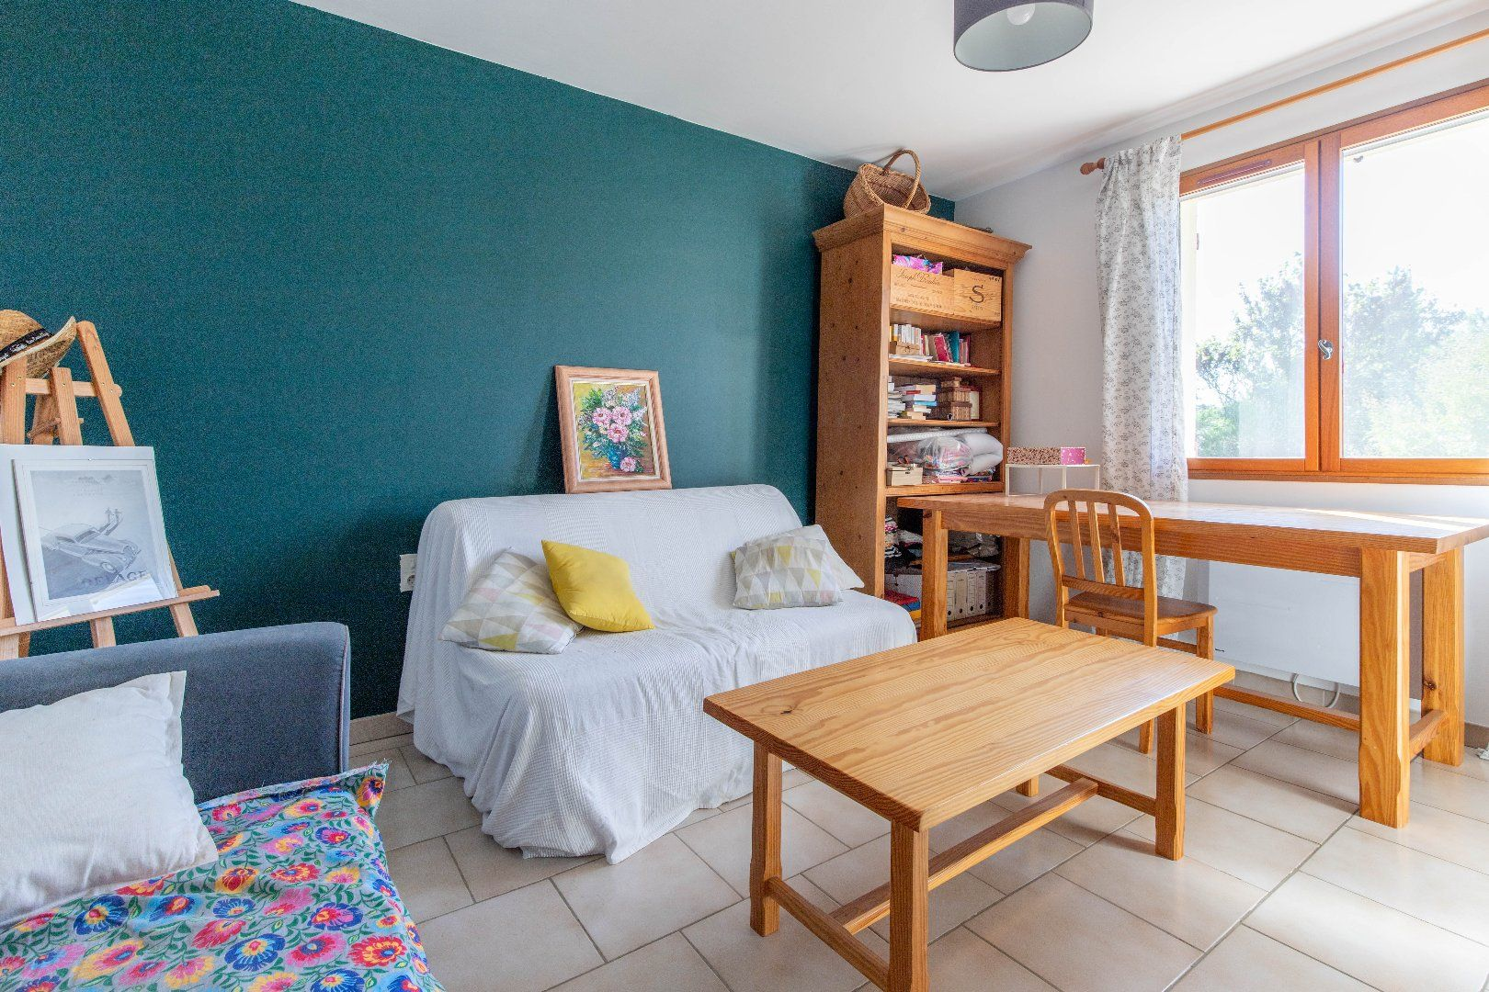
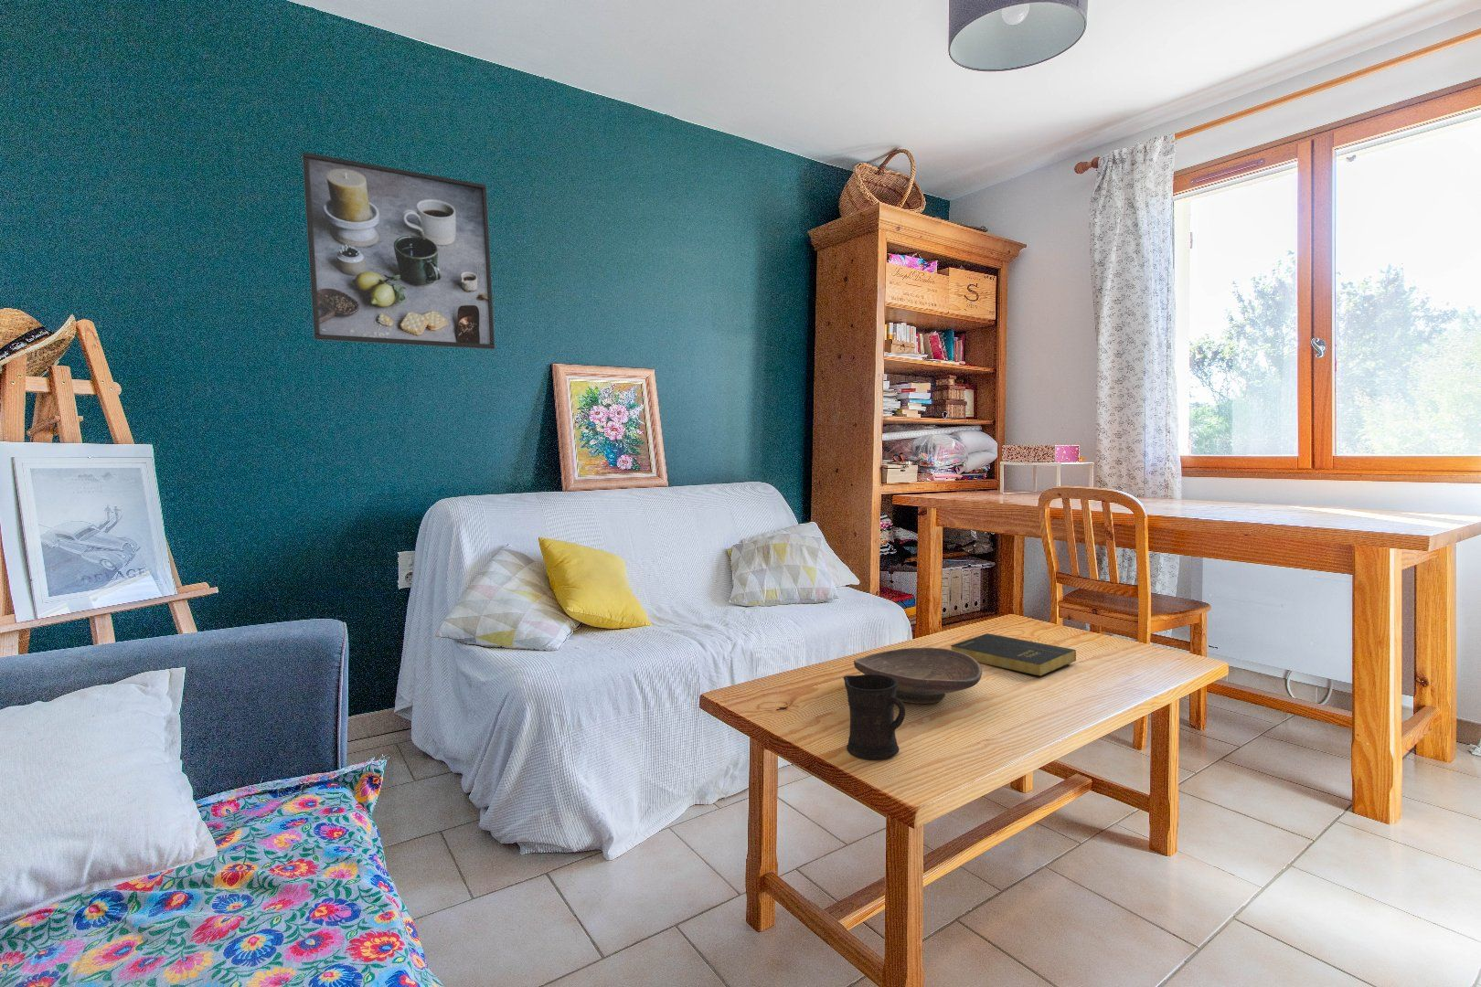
+ book [949,632,1077,677]
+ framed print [302,152,496,350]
+ mug [843,673,906,760]
+ decorative bowl [853,647,983,705]
